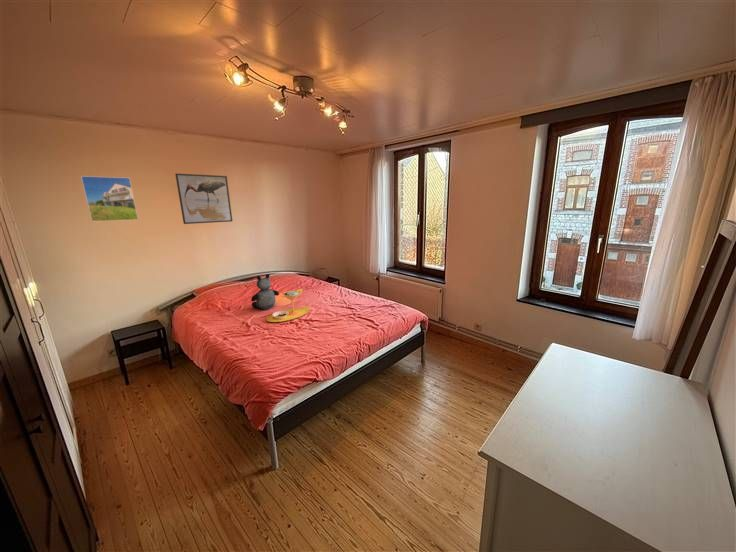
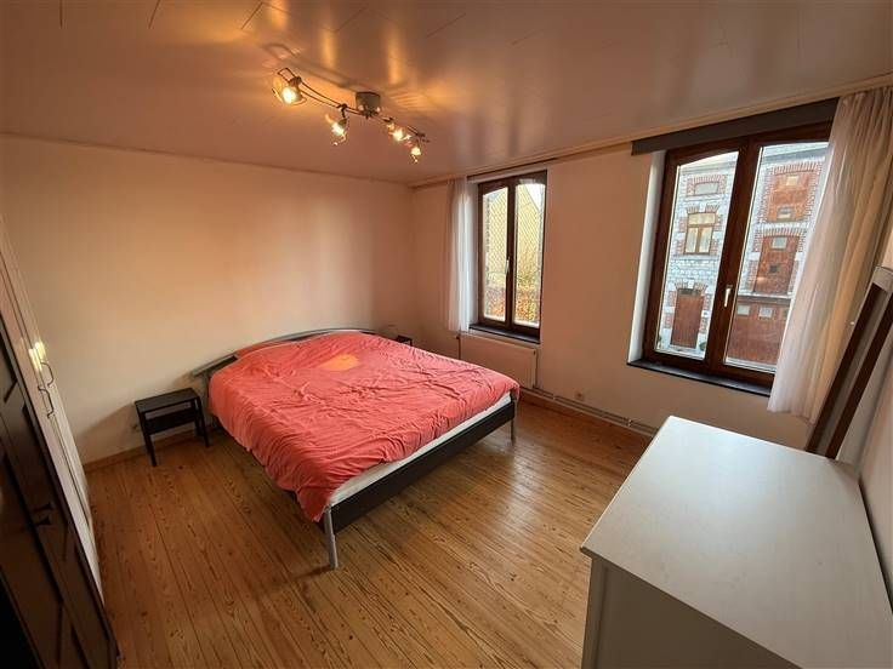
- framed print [80,175,139,223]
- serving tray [266,288,311,323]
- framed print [174,173,234,225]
- teddy bear [250,273,280,310]
